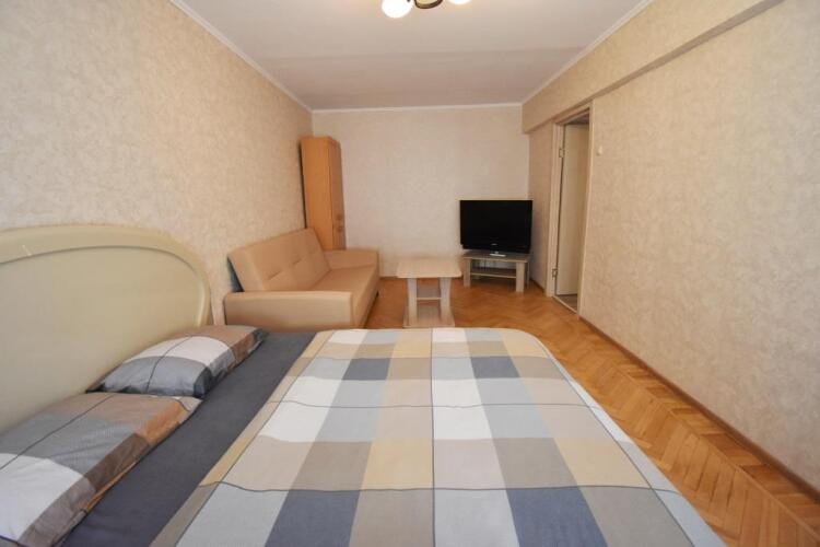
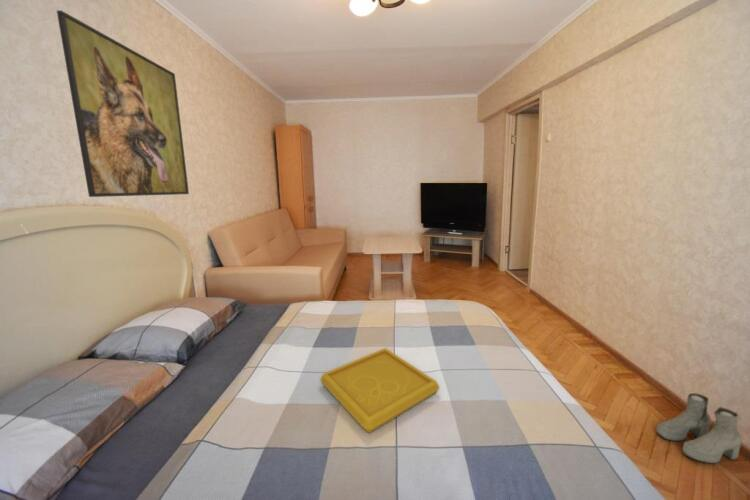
+ boots [655,392,743,464]
+ serving tray [319,347,440,434]
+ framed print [56,10,190,198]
